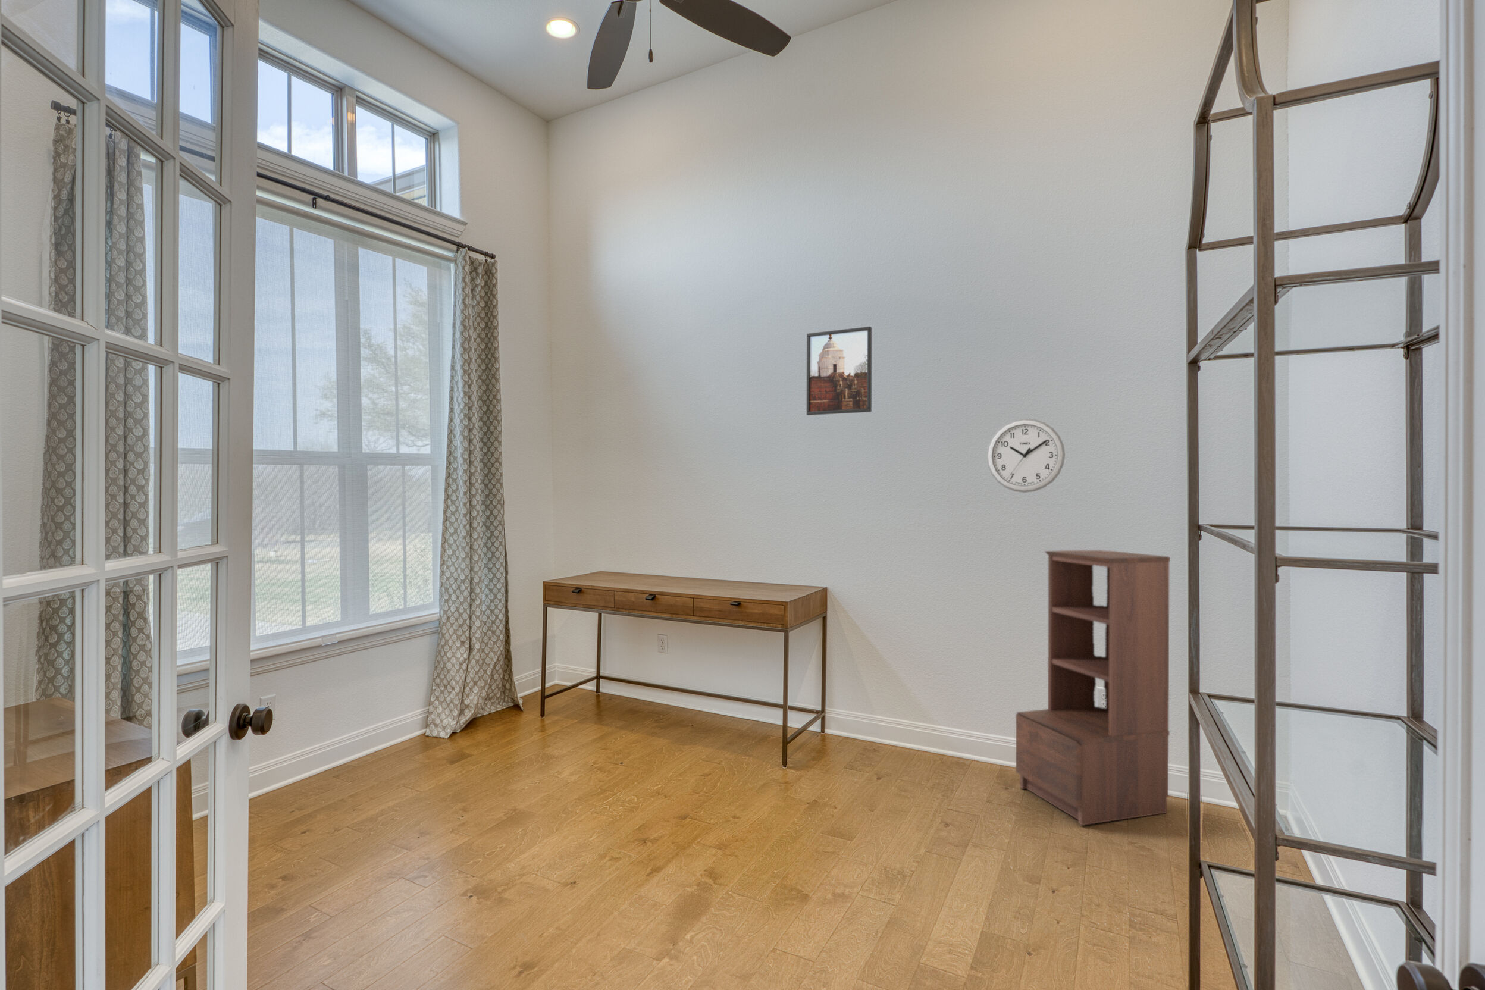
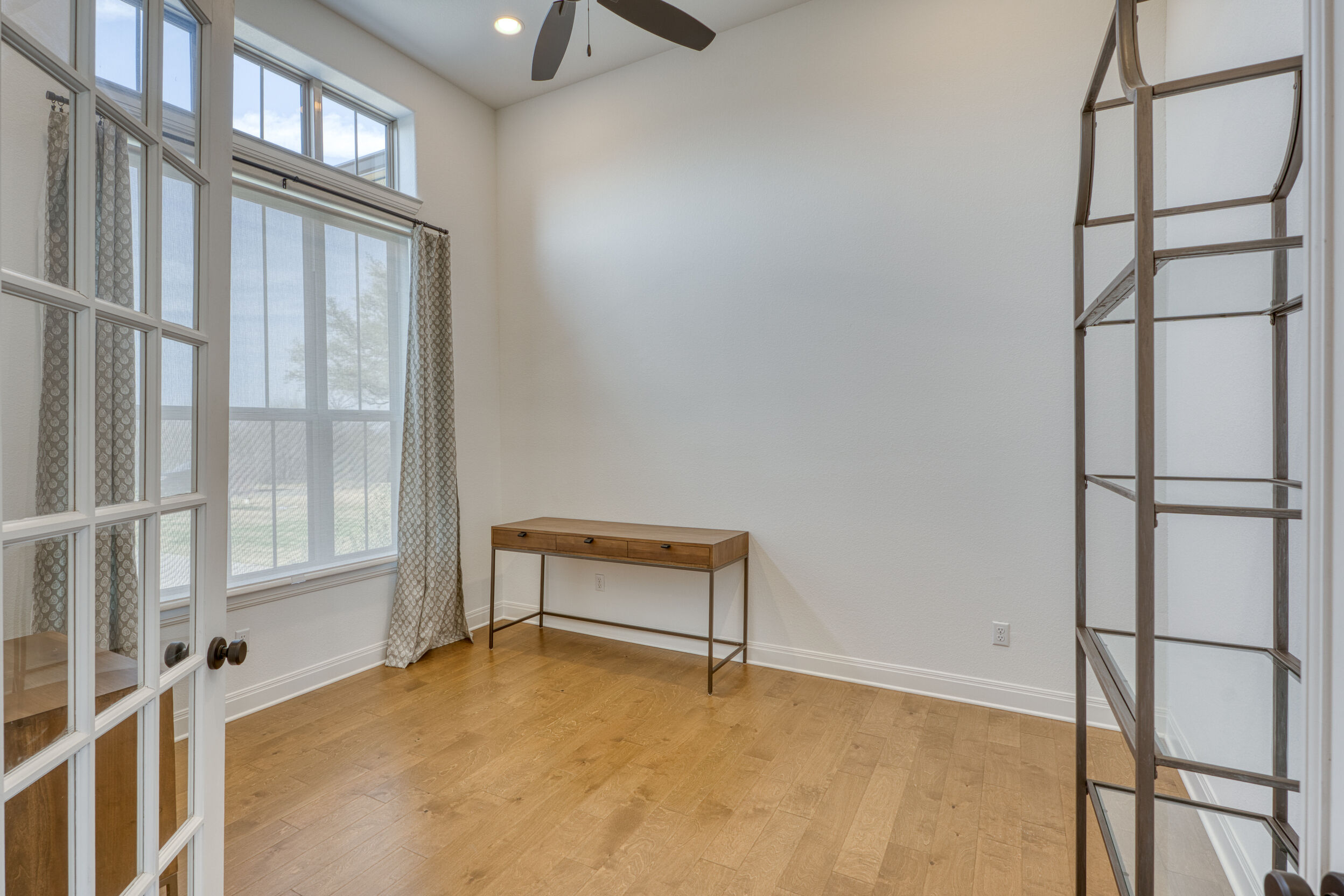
- wall clock [986,418,1065,493]
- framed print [807,326,872,415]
- bookshelf [1015,550,1171,825]
